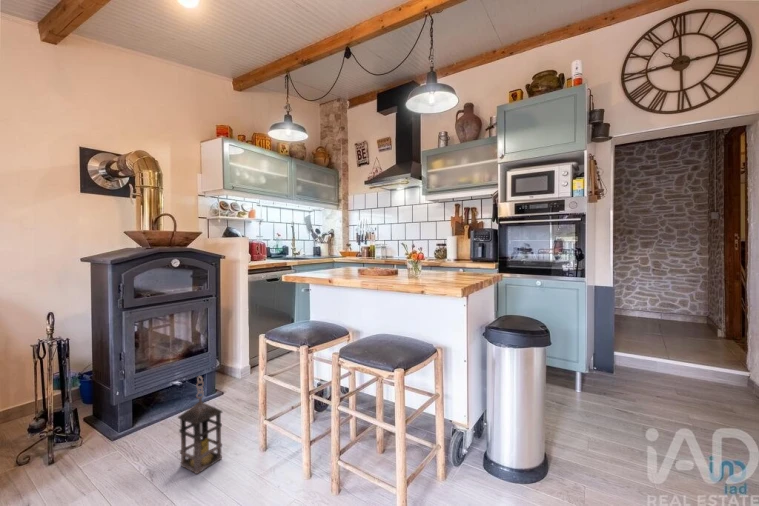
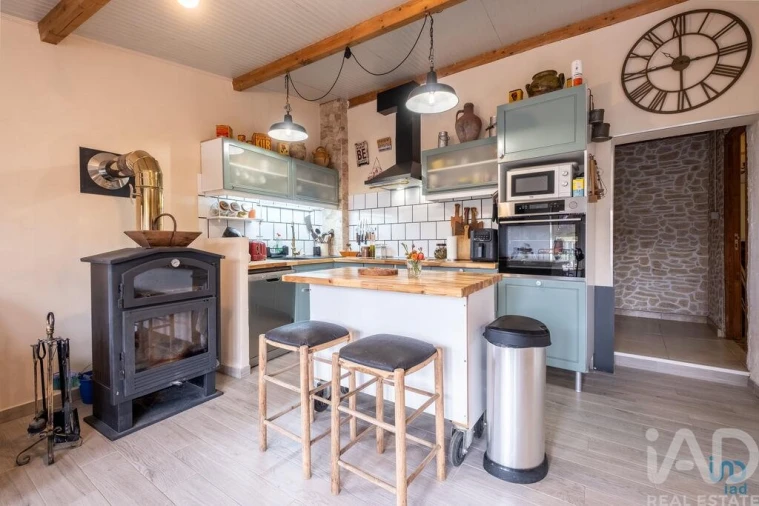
- lantern [177,375,224,475]
